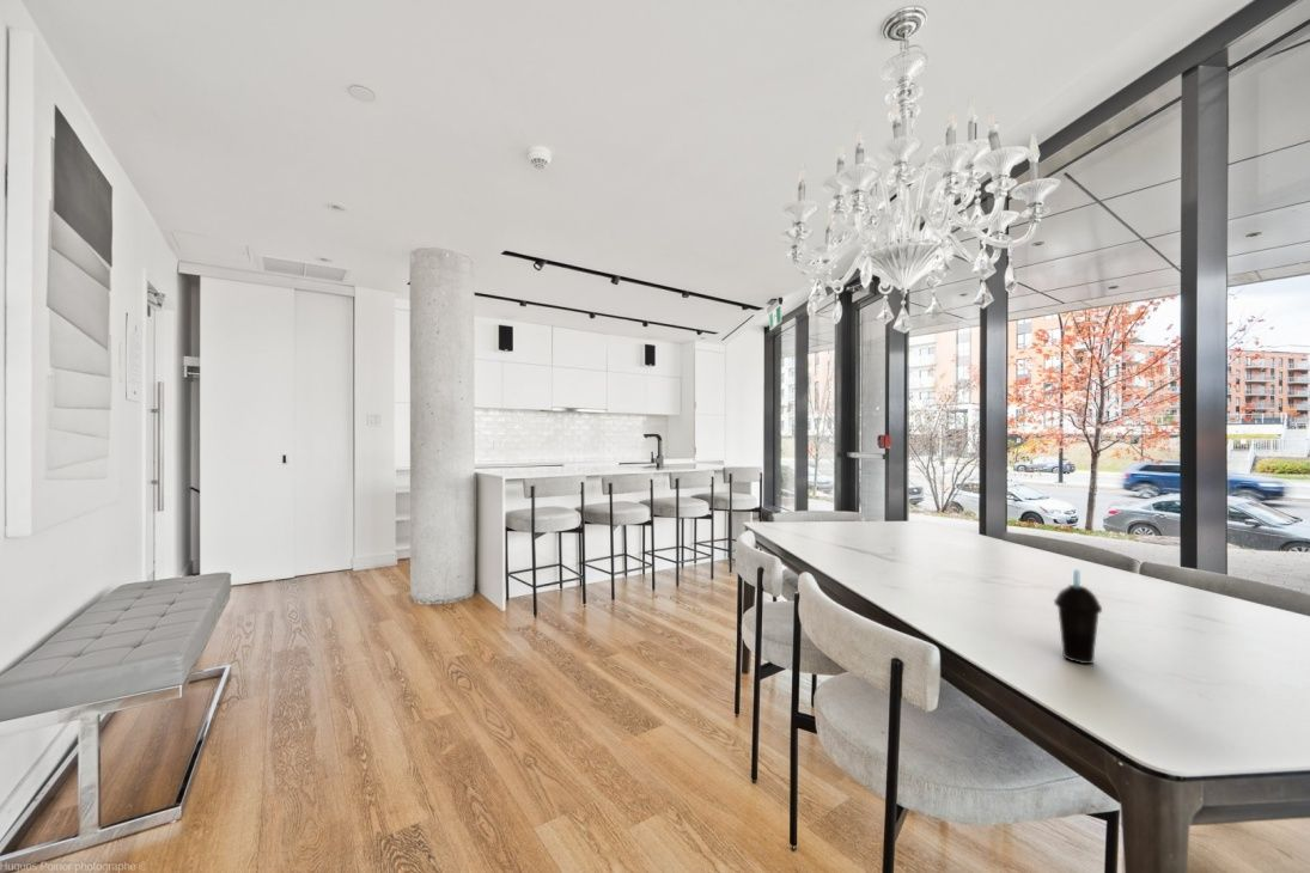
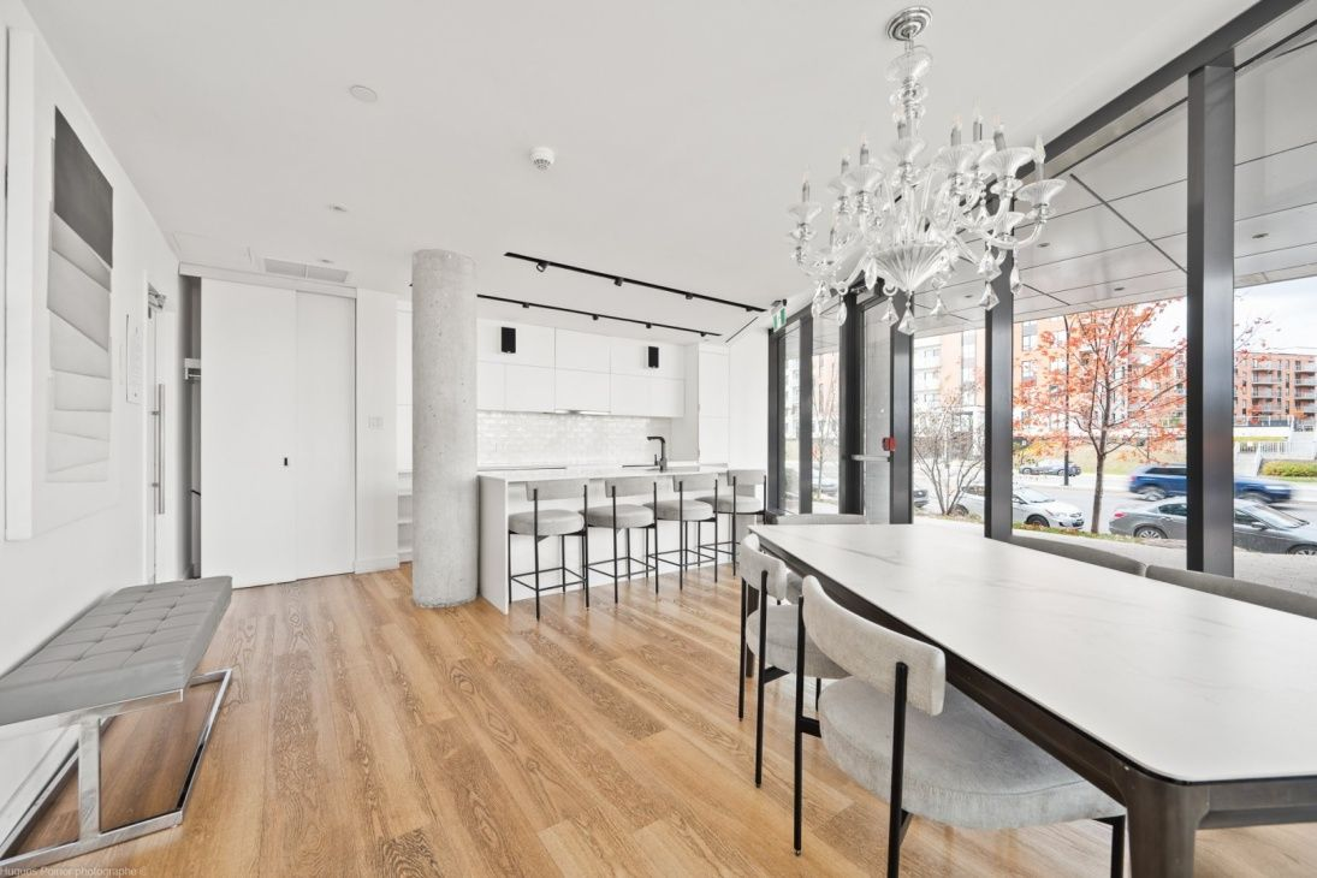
- cup [1053,568,1103,665]
